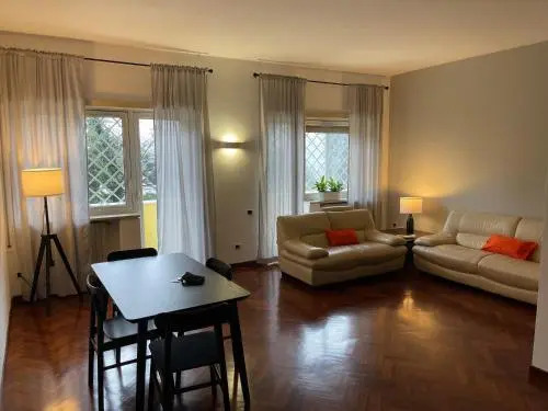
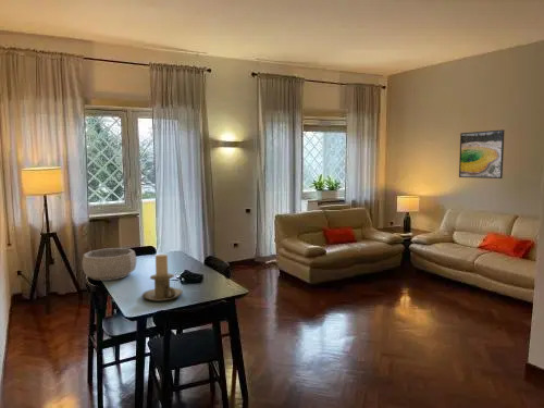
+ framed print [458,128,505,180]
+ decorative bowl [81,247,137,282]
+ candle holder [141,254,184,302]
